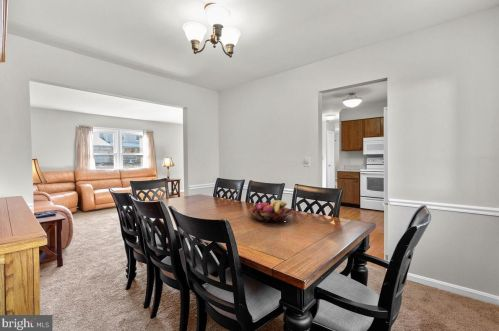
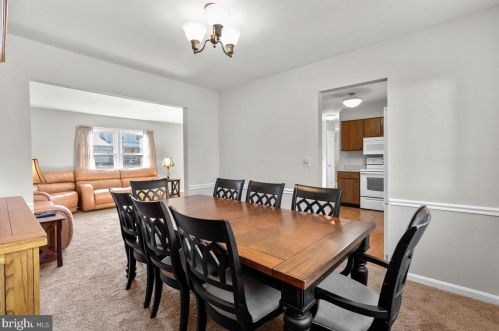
- fruit basket [248,199,294,223]
